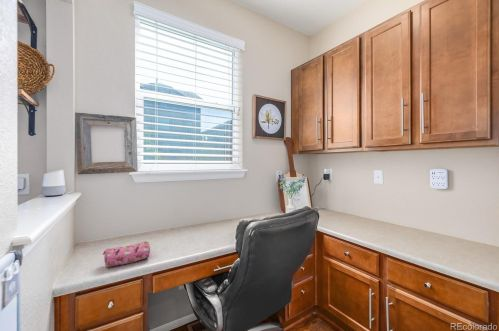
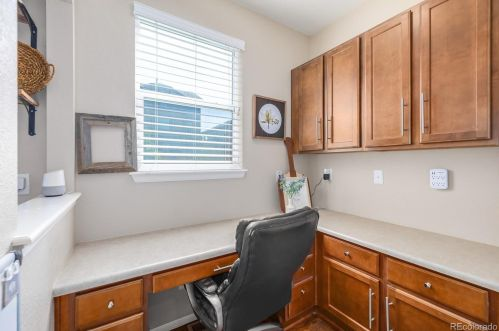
- pencil case [102,240,151,268]
